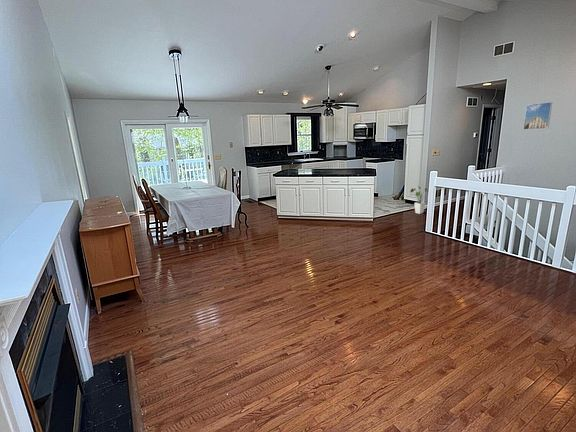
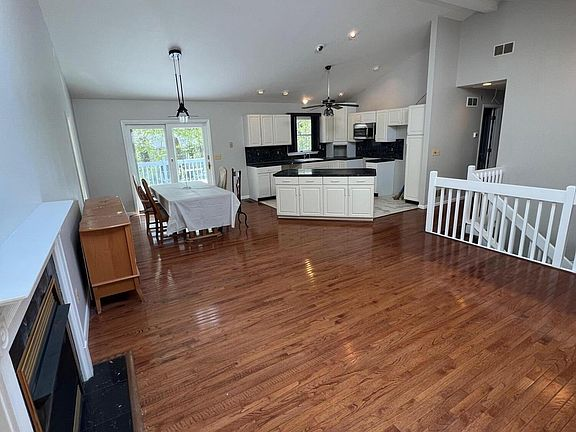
- house plant [409,185,429,215]
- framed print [522,101,553,130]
